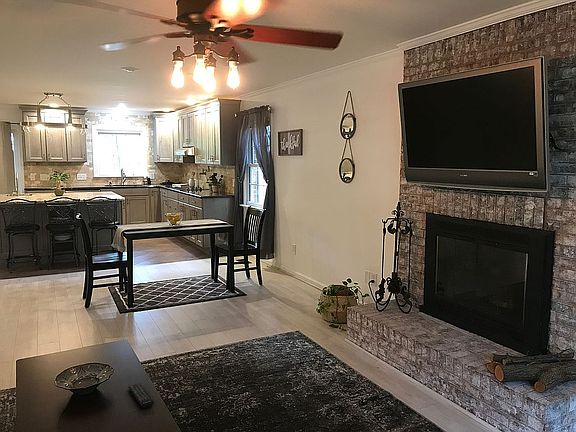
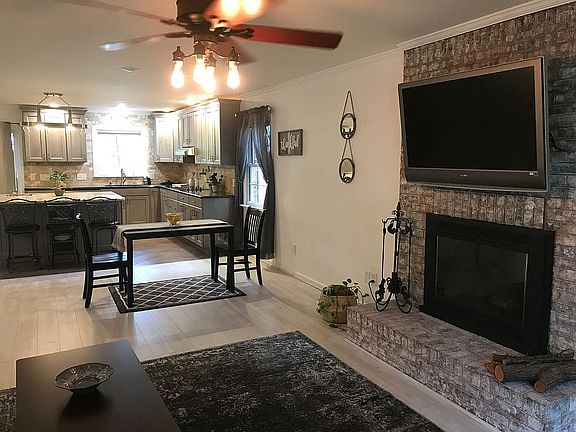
- remote control [127,382,155,409]
